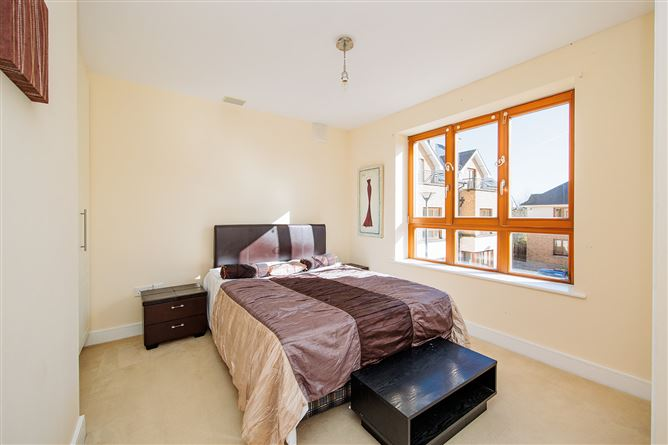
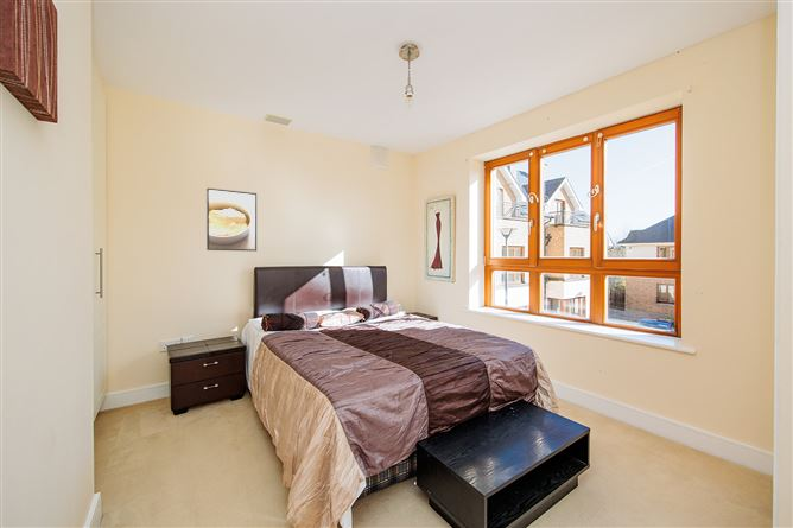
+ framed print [205,187,258,253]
